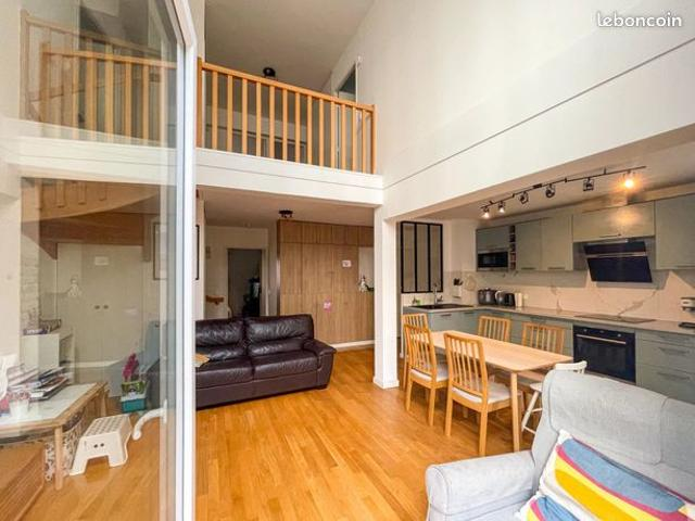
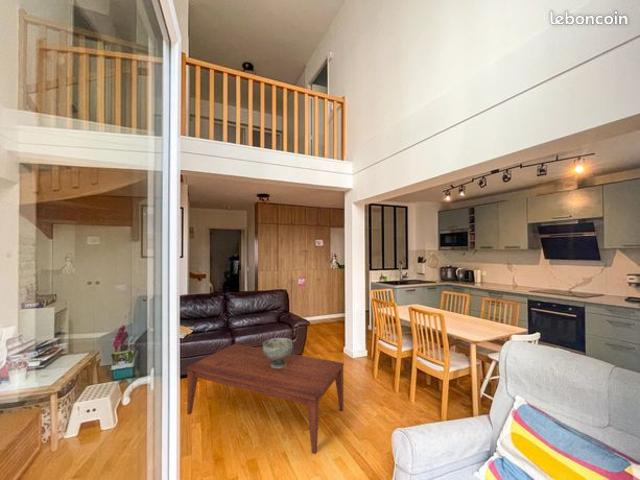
+ coffee table [186,343,345,455]
+ decorative bowl [262,337,294,368]
